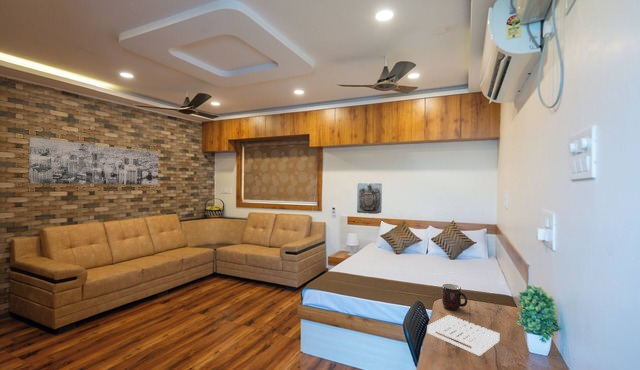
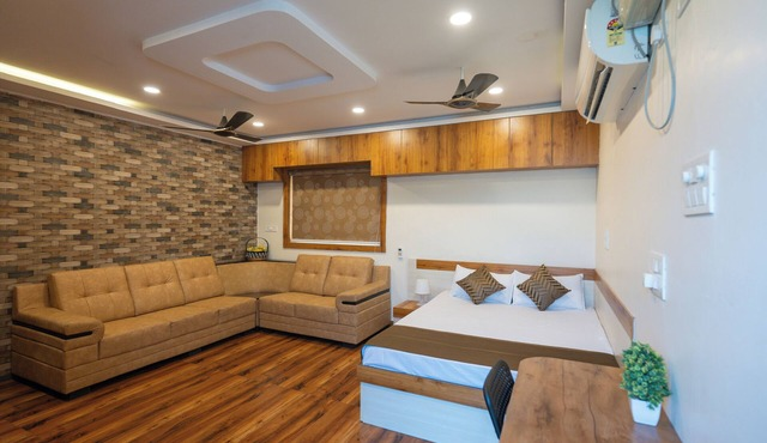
- mug [441,283,469,312]
- pallet [426,314,501,357]
- wall art [28,137,160,186]
- wall sculpture [356,182,383,215]
